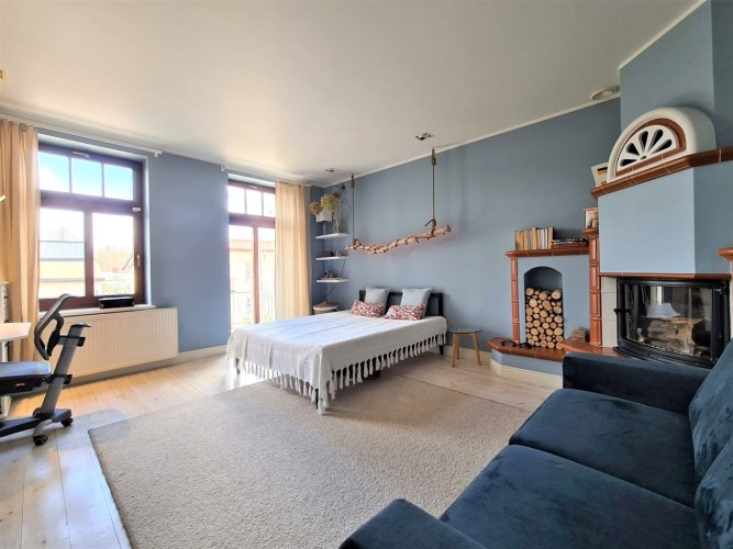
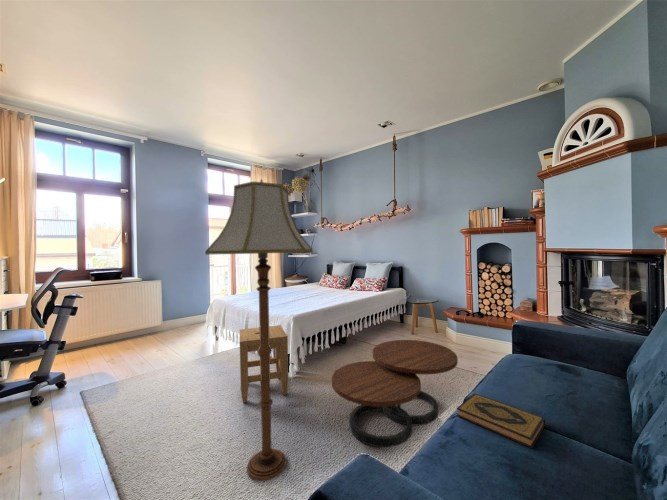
+ coffee table [331,339,459,448]
+ floor lamp [204,178,313,482]
+ hardback book [456,393,546,449]
+ stool [239,324,289,403]
